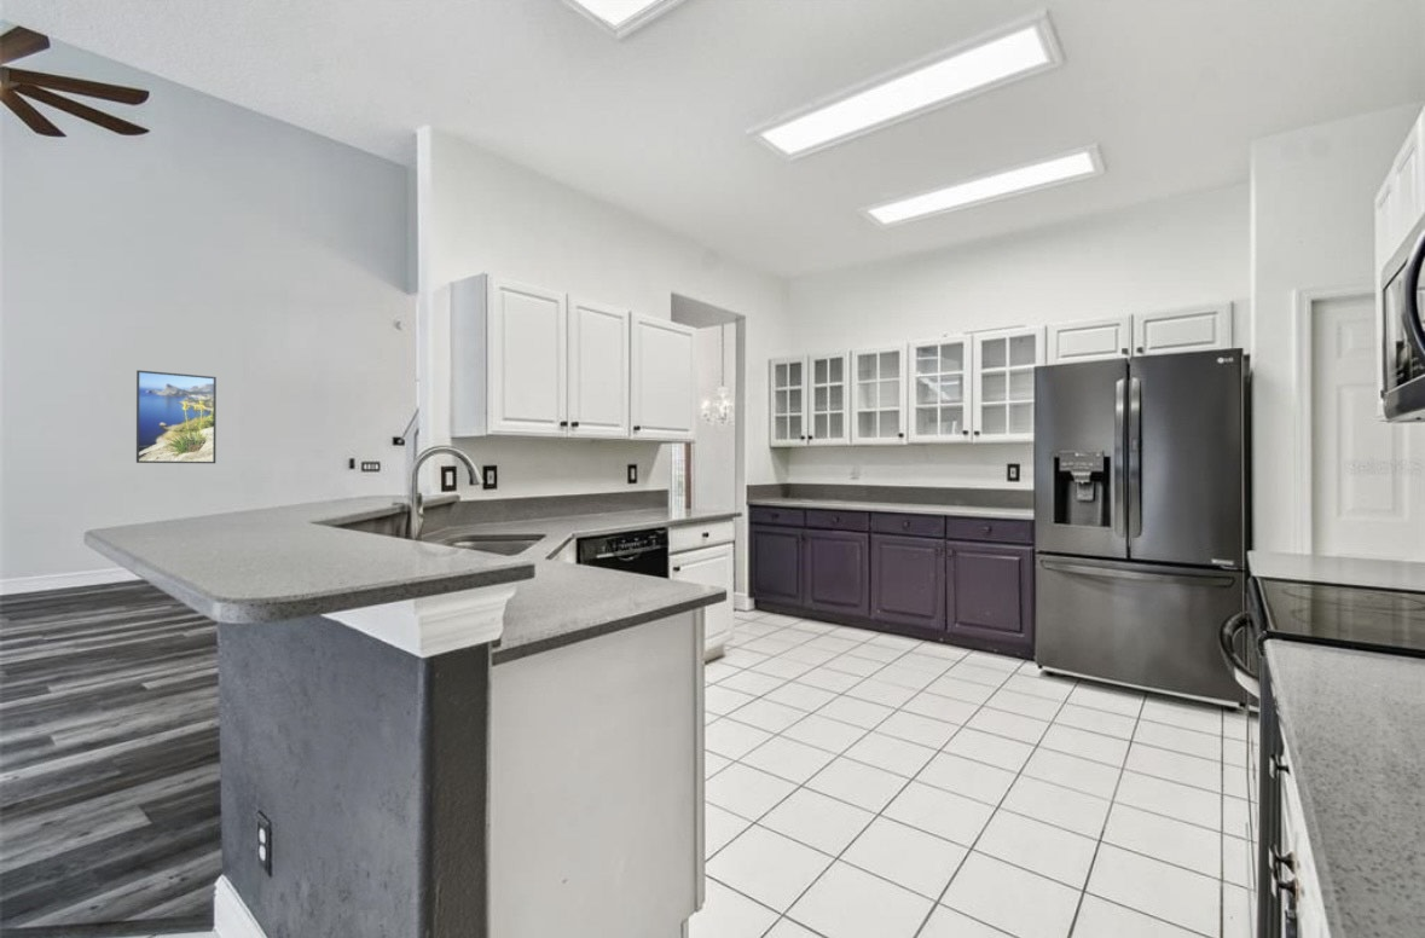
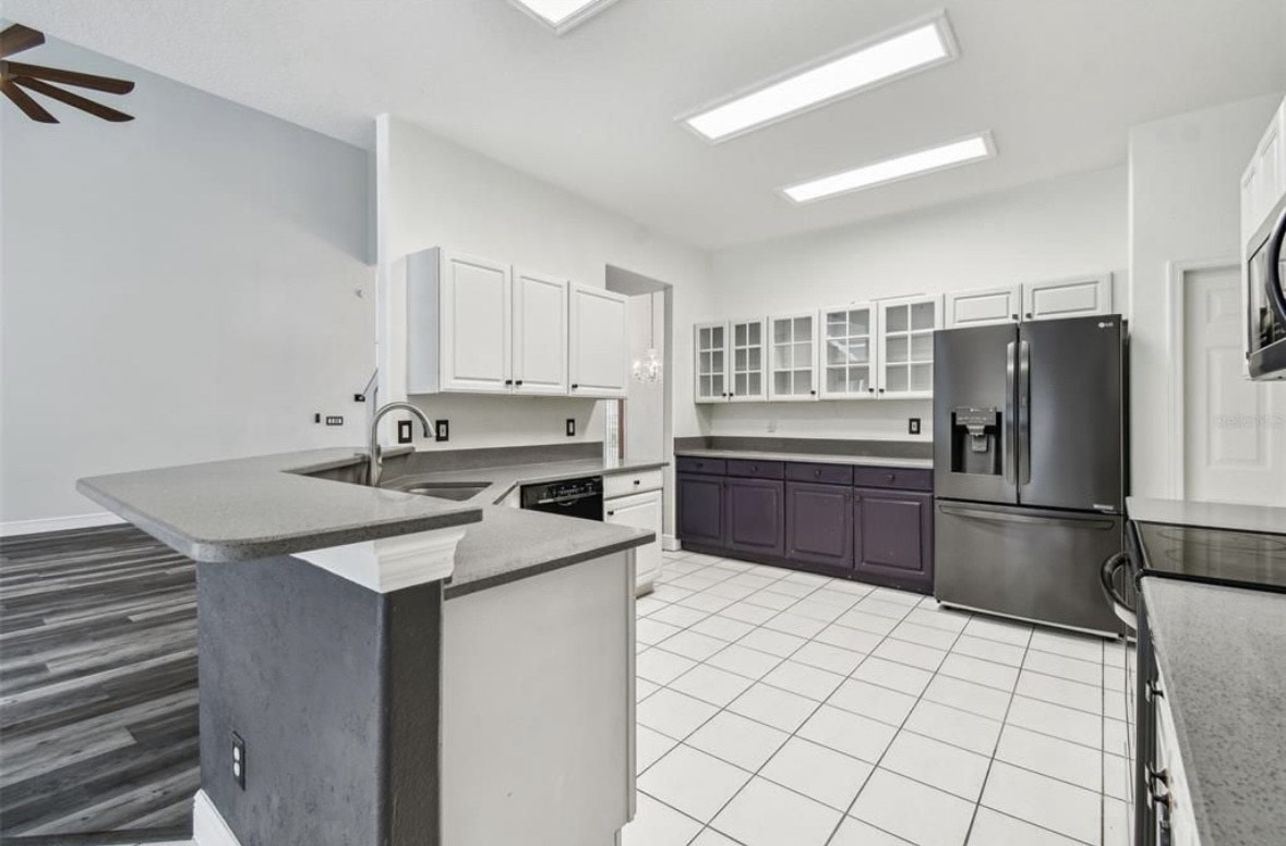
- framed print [135,369,218,464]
